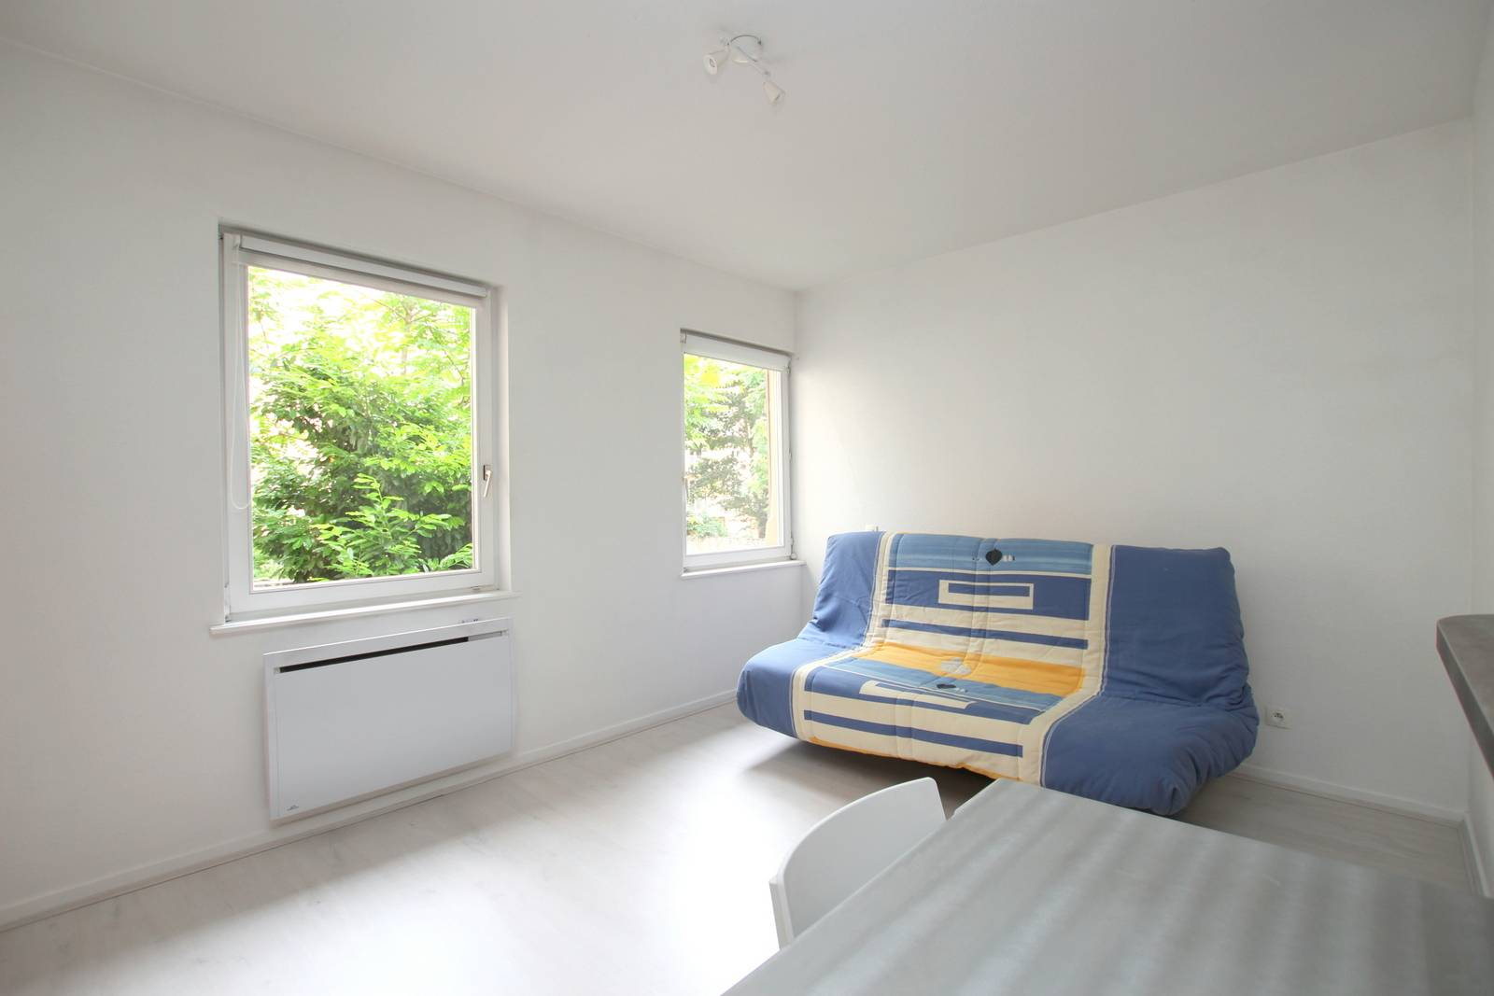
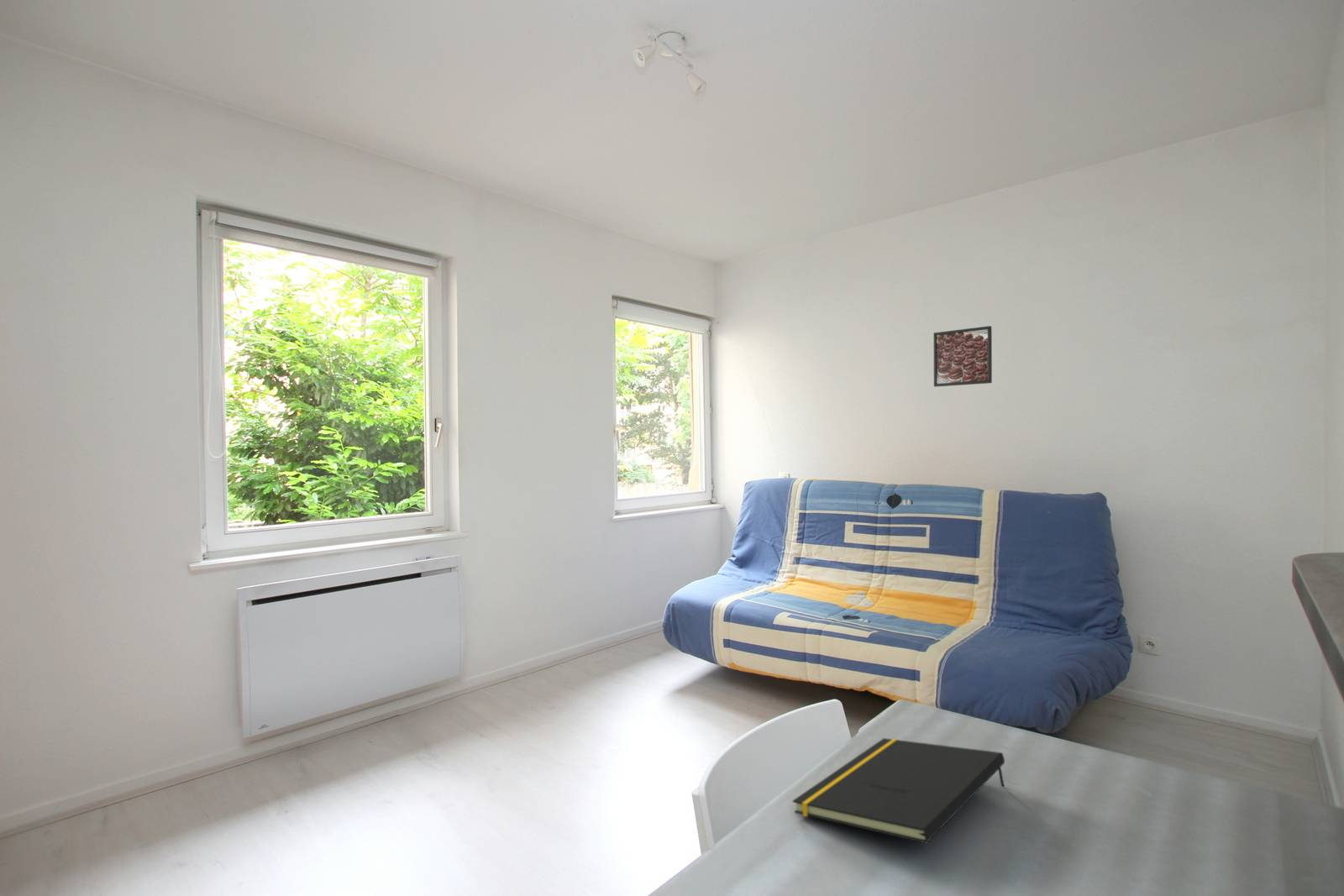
+ notepad [792,737,1005,844]
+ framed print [932,325,993,387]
